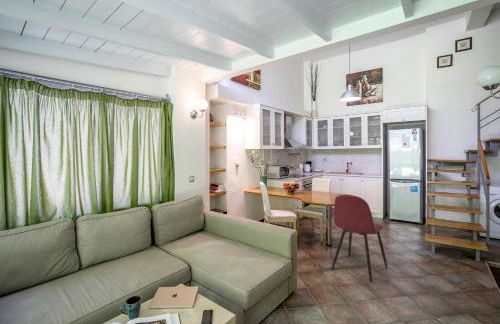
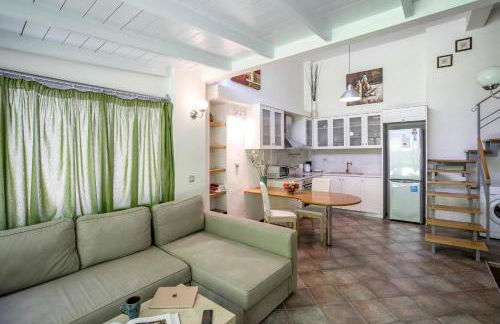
- dining chair [331,194,389,283]
